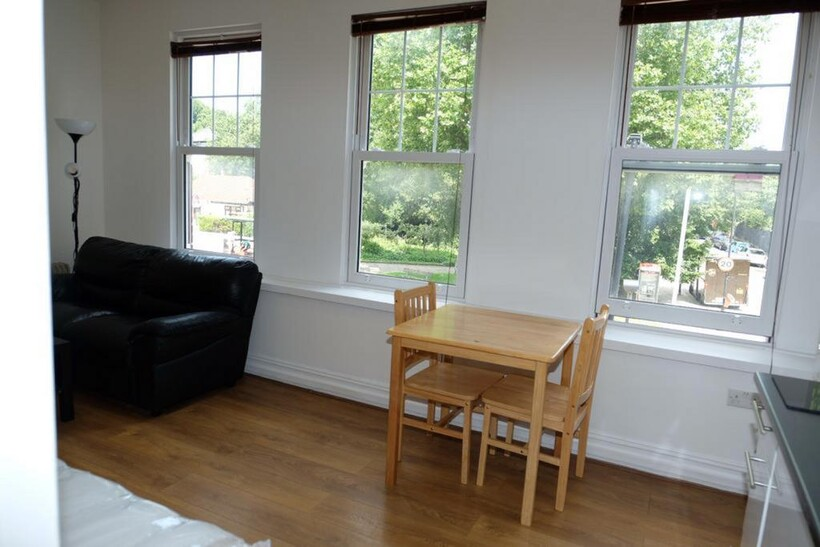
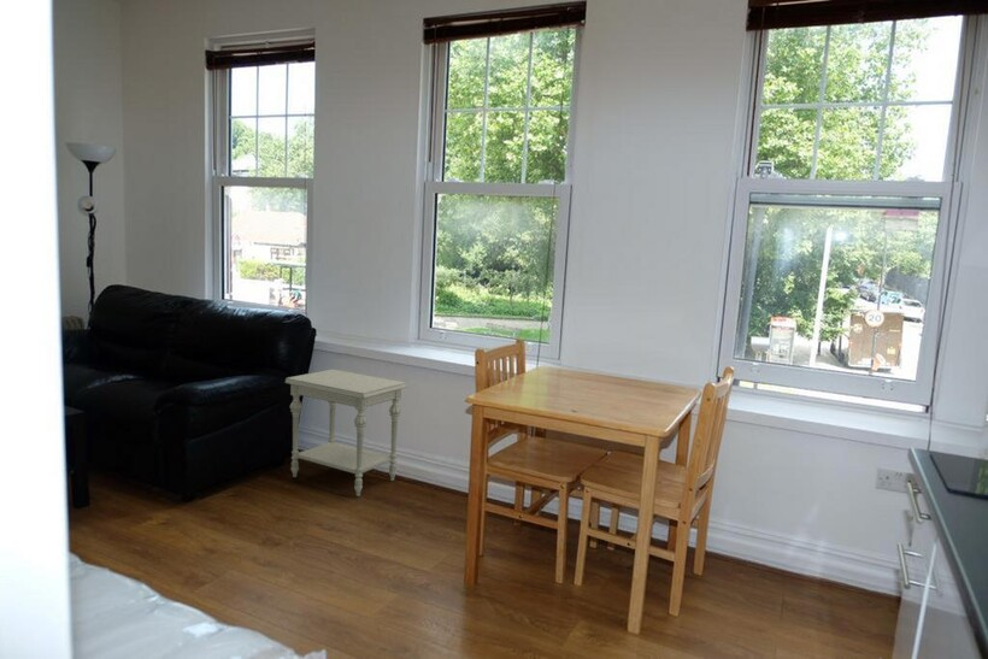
+ side table [284,369,408,498]
